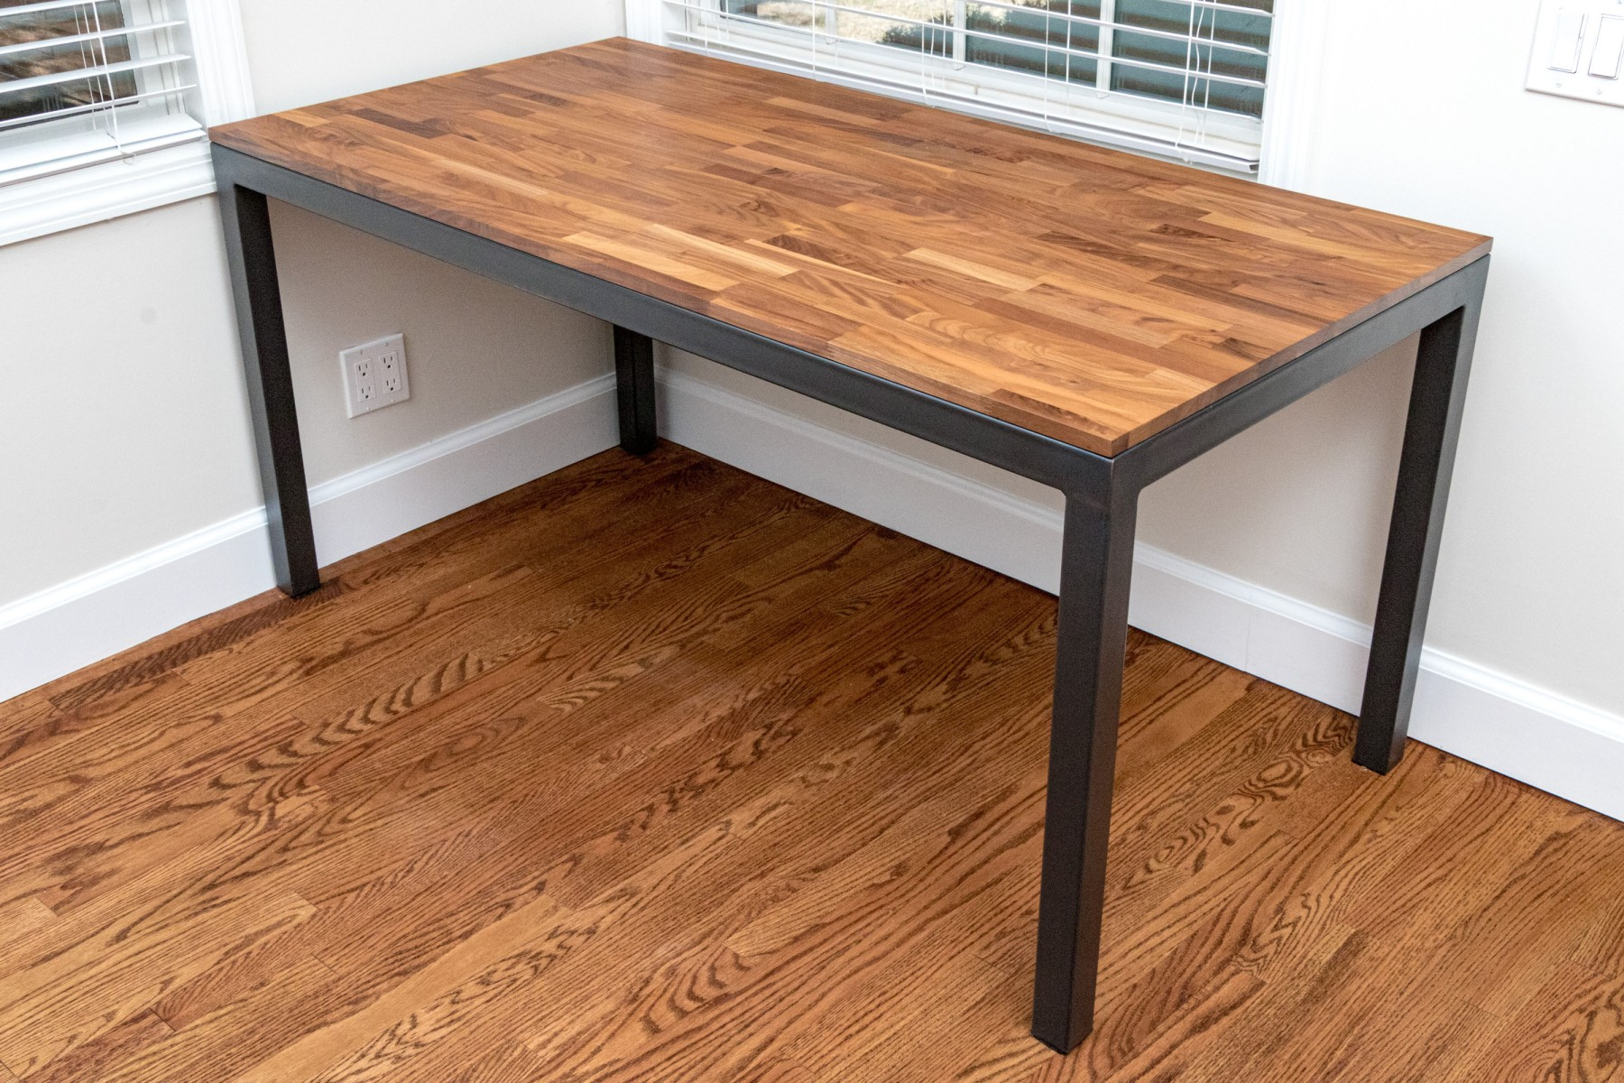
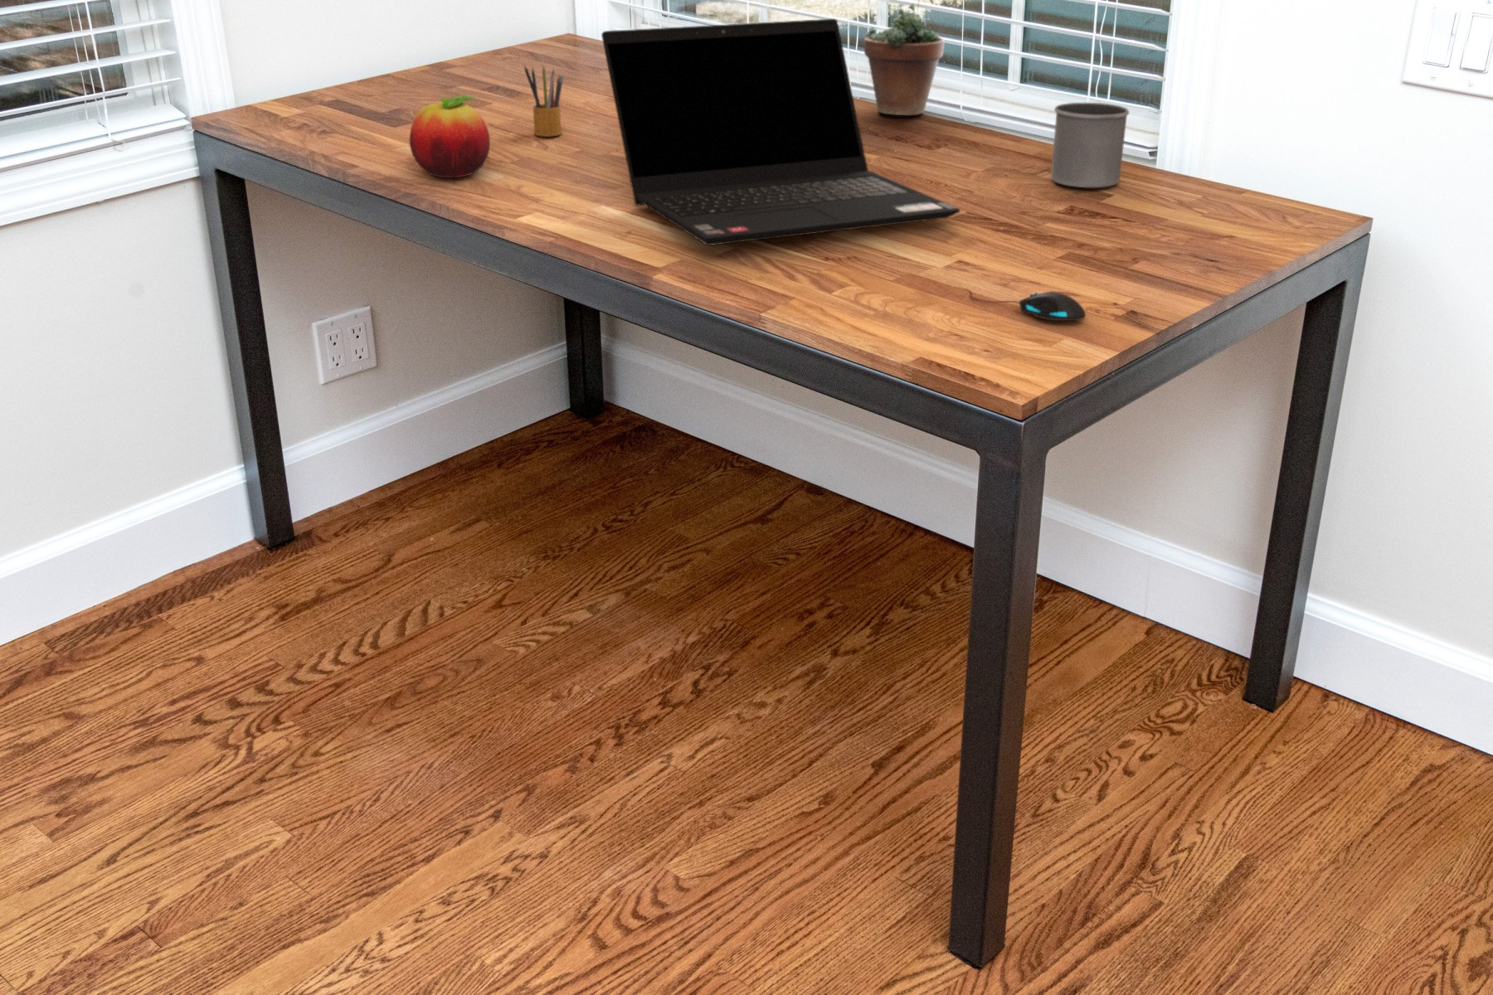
+ fruit [409,94,491,179]
+ pencil box [523,63,564,138]
+ succulent plant [863,0,945,117]
+ mug [1050,102,1130,188]
+ mouse [954,287,1086,322]
+ laptop computer [601,18,961,247]
